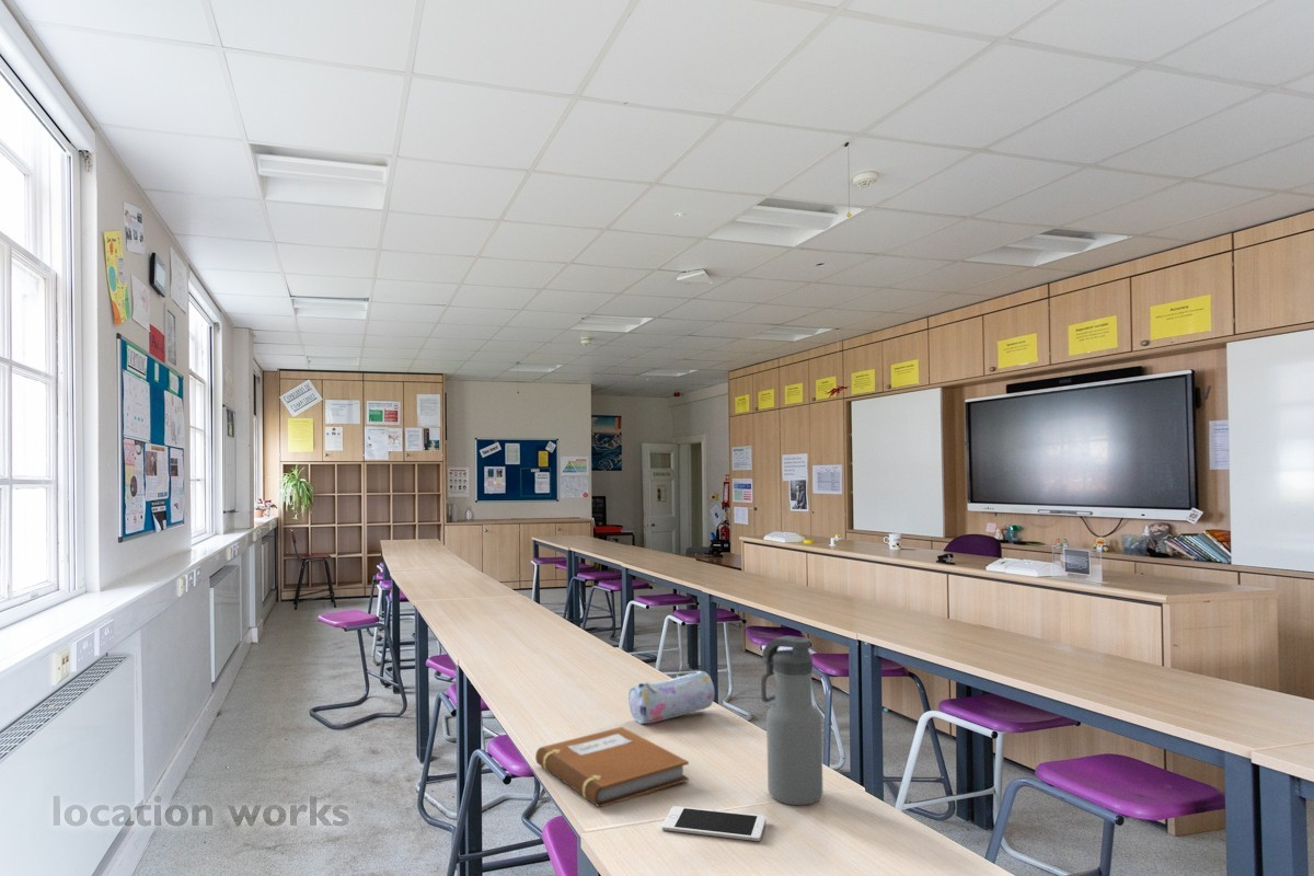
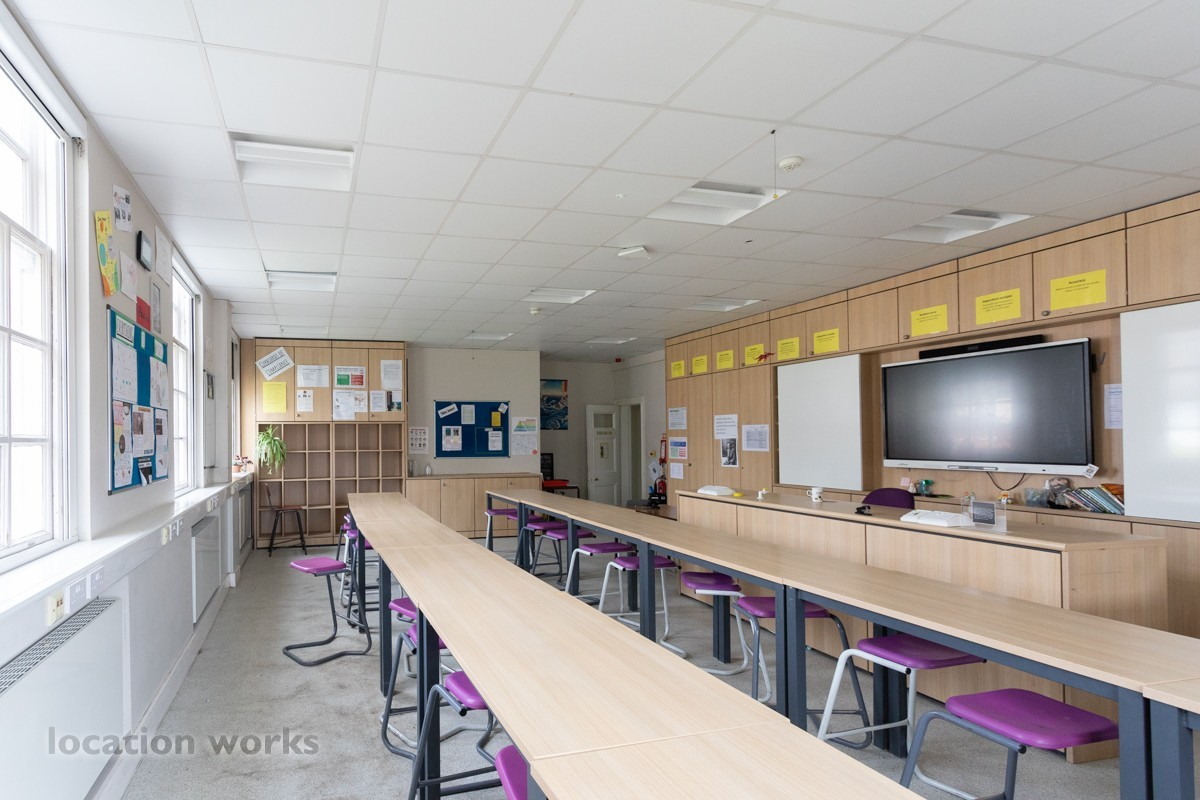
- pencil case [627,670,716,725]
- cell phone [660,805,766,842]
- notebook [534,726,690,808]
- water bottle [760,635,825,806]
